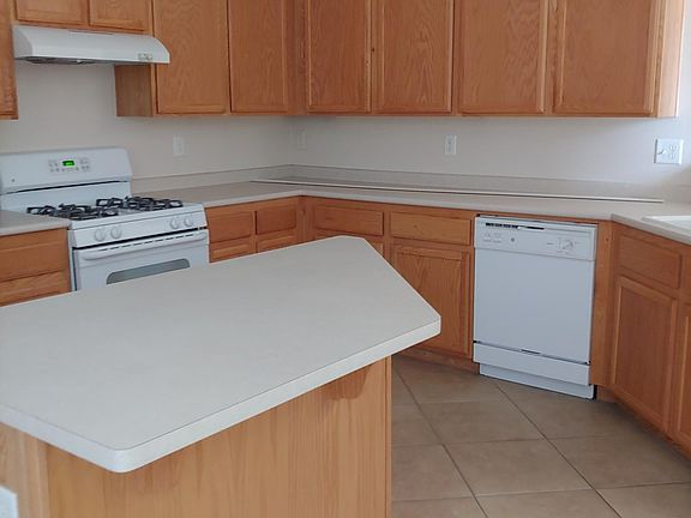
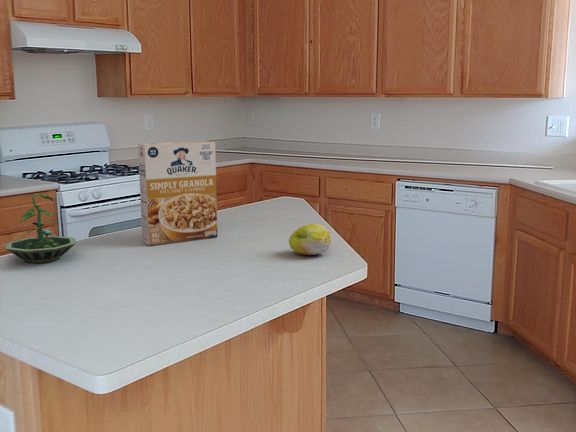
+ fruit [288,223,332,256]
+ terrarium [4,192,77,264]
+ cereal box [137,140,218,246]
